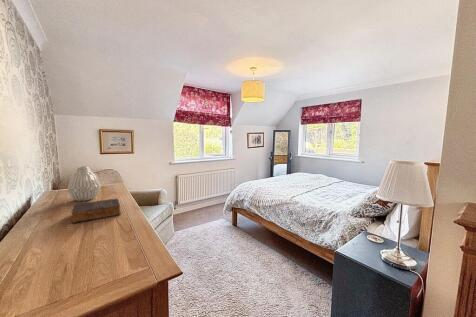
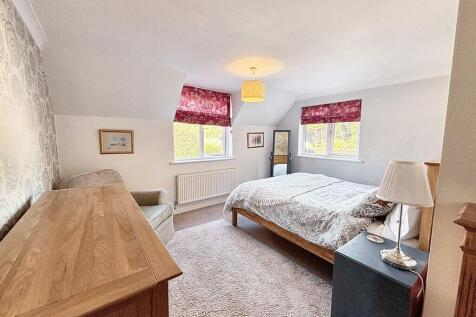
- vase [67,165,101,202]
- book [70,197,122,224]
